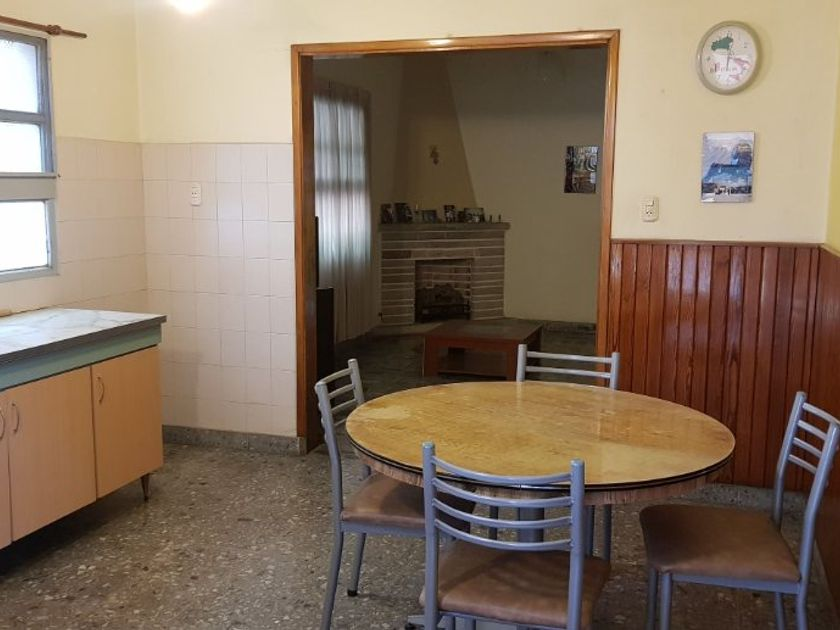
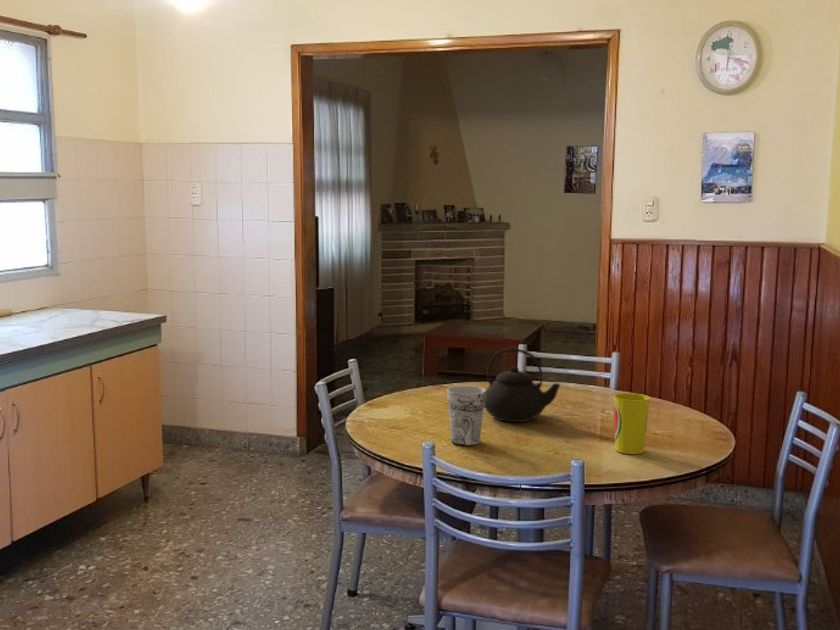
+ cup [446,385,486,446]
+ teapot [484,347,562,423]
+ cup [613,392,651,455]
